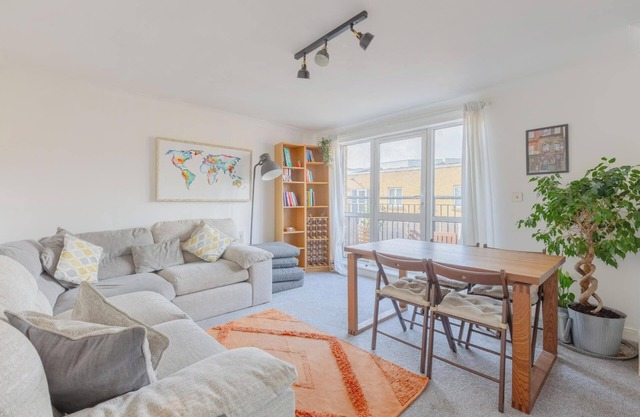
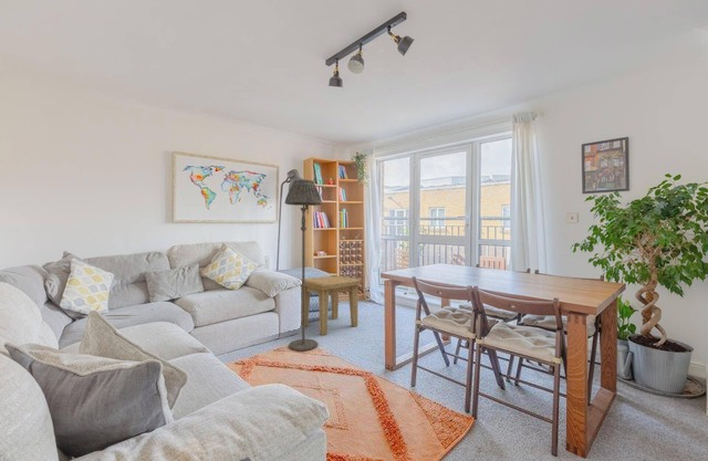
+ side table [300,274,362,336]
+ floor lamp [284,178,323,352]
